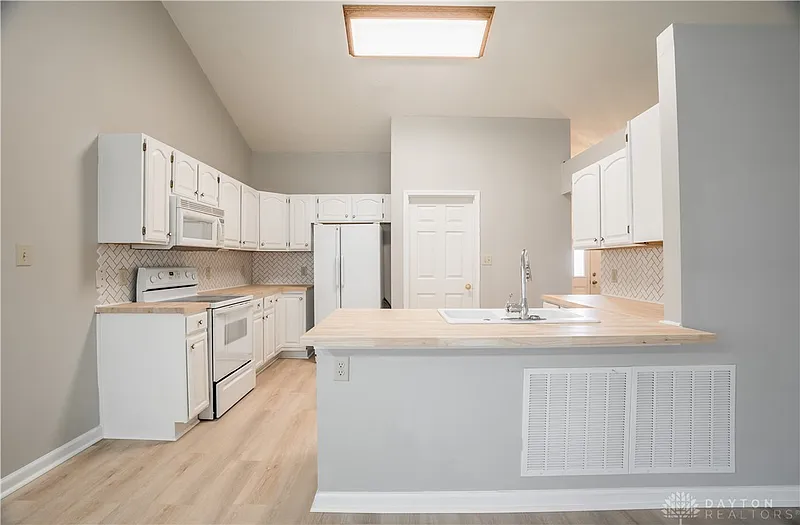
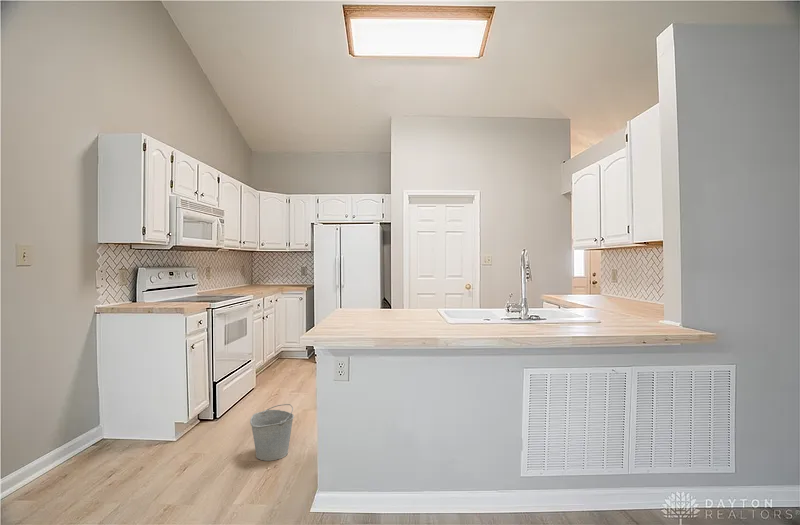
+ bucket [249,403,295,462]
